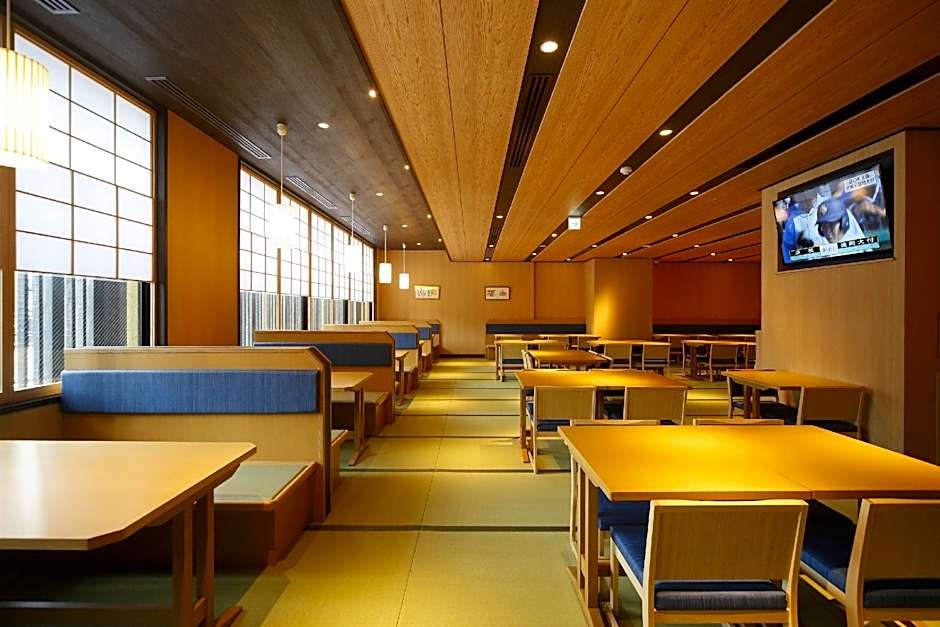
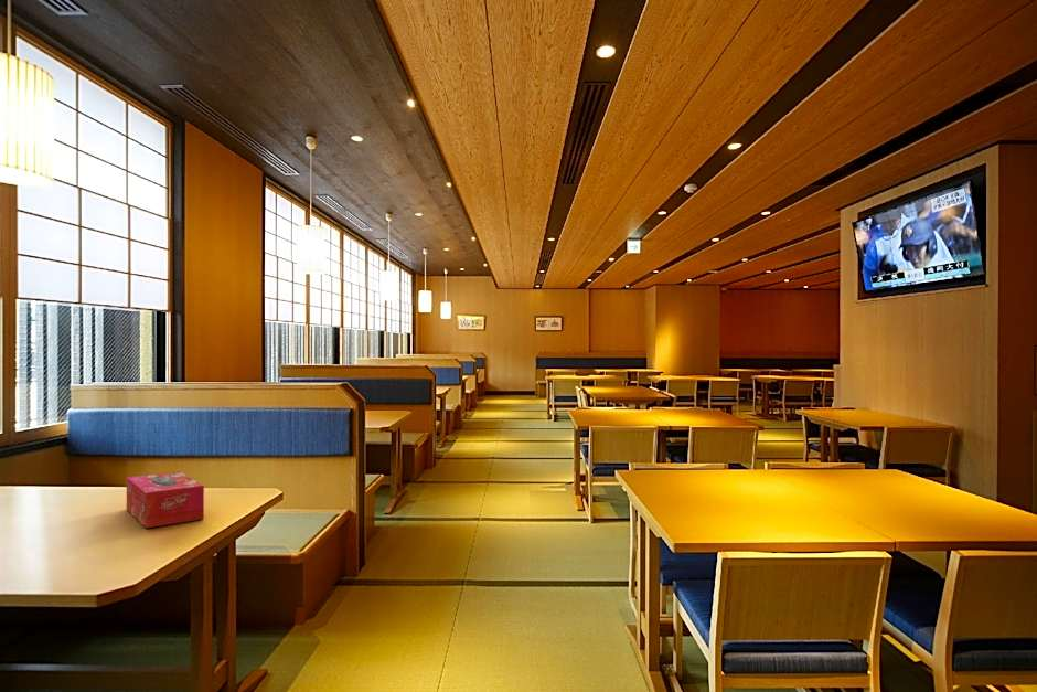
+ tissue box [126,470,205,529]
